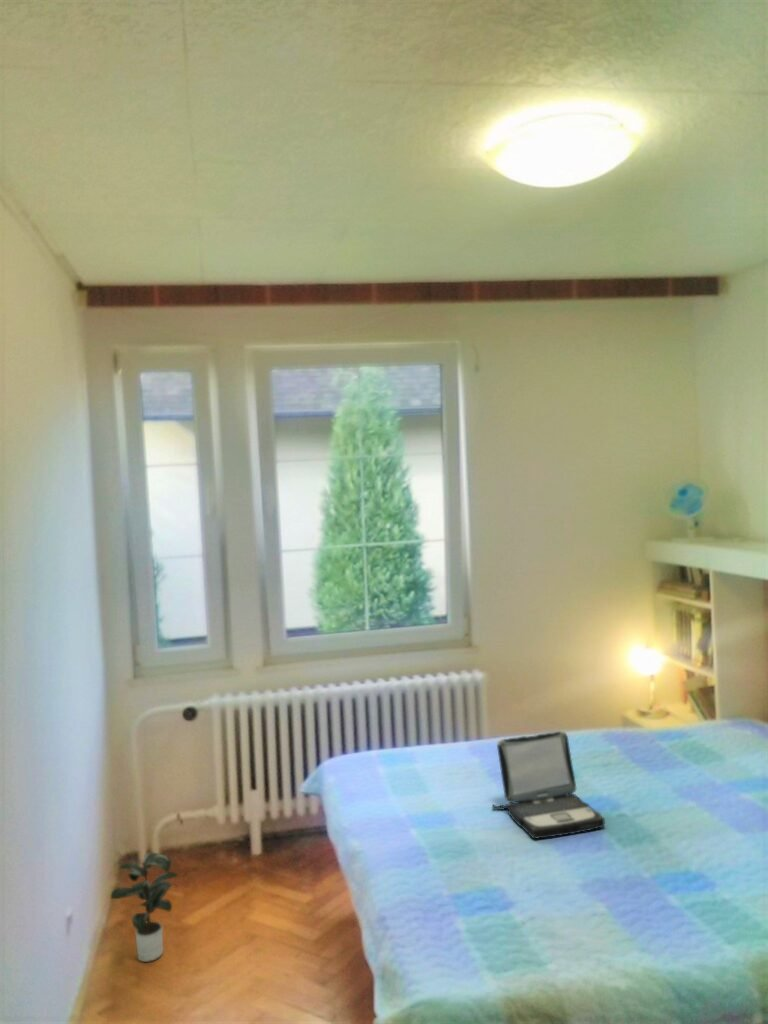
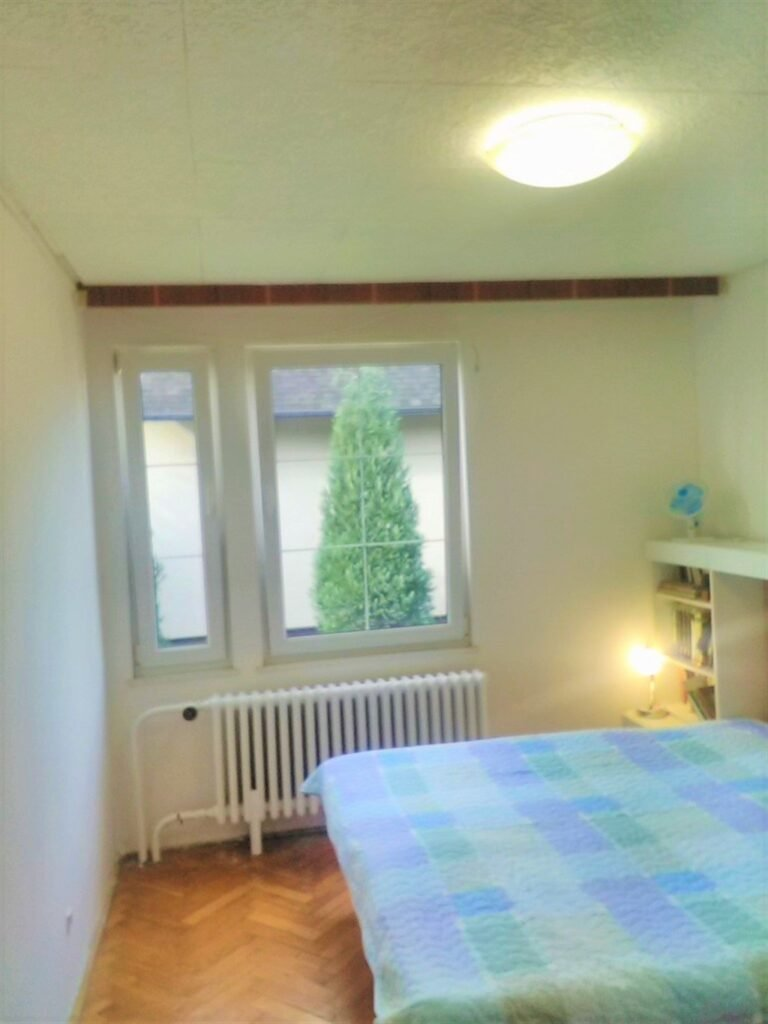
- laptop [491,730,606,840]
- potted plant [109,851,180,963]
